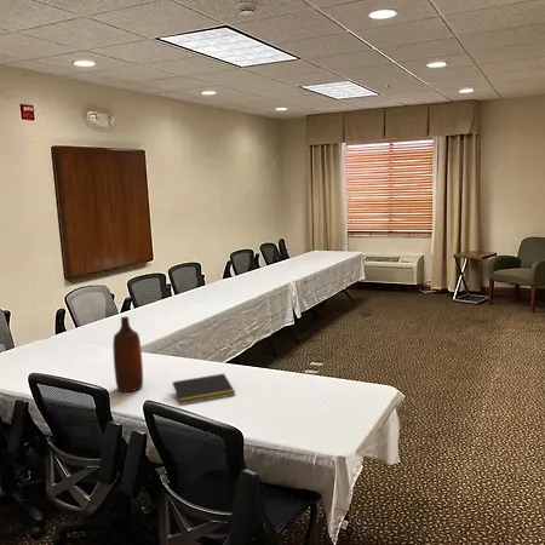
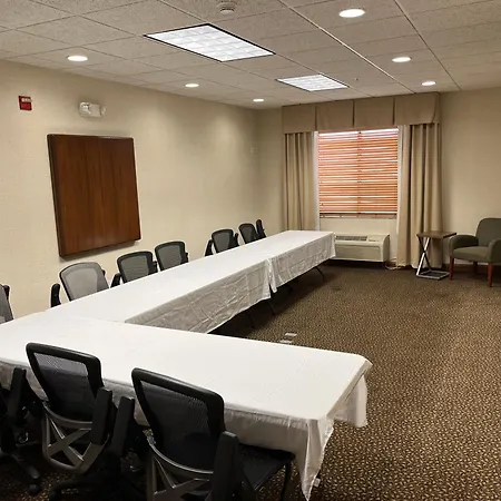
- notepad [171,373,236,406]
- bottle [111,316,144,394]
